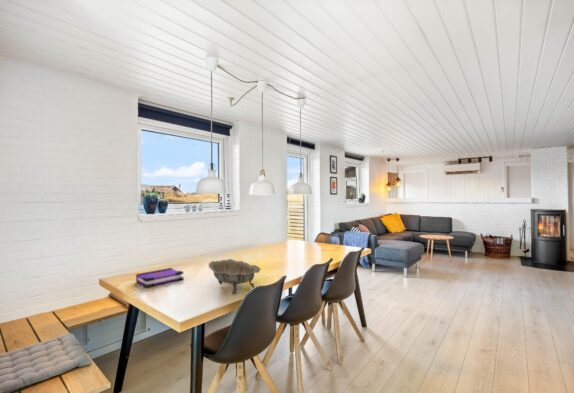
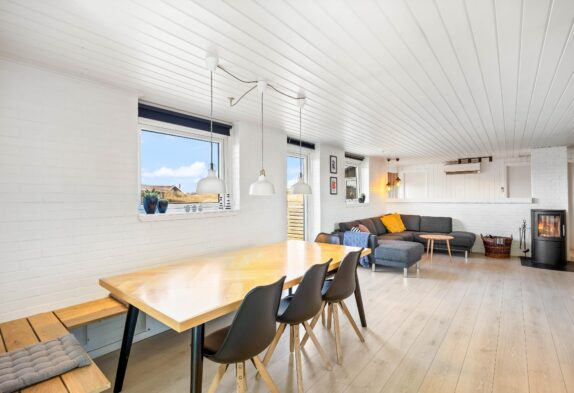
- decorative bowl [208,258,262,295]
- board game [135,267,184,289]
